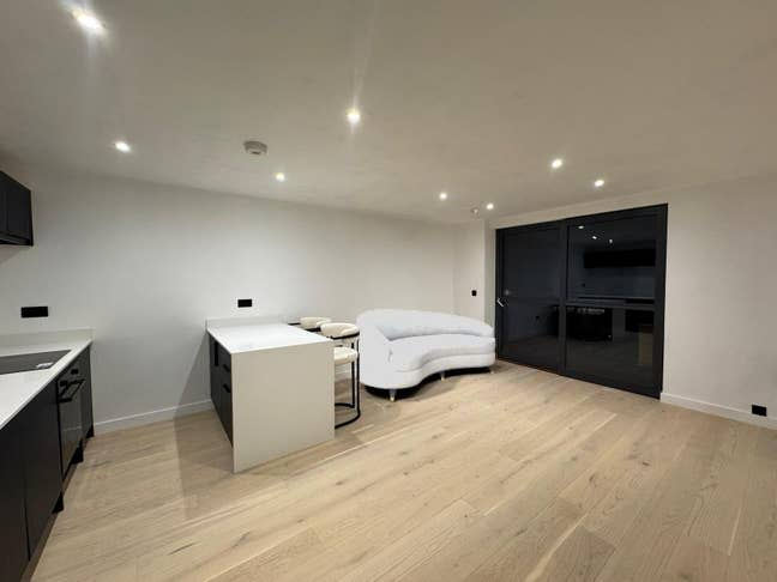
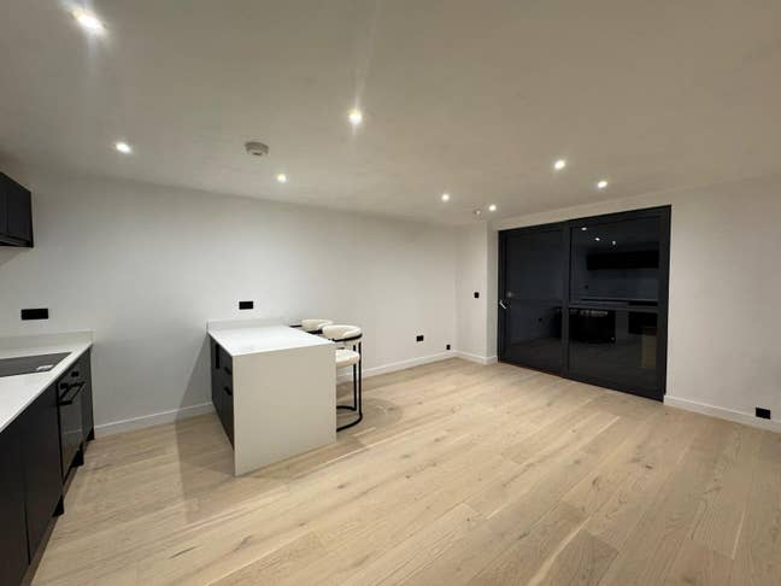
- sofa [355,308,496,402]
